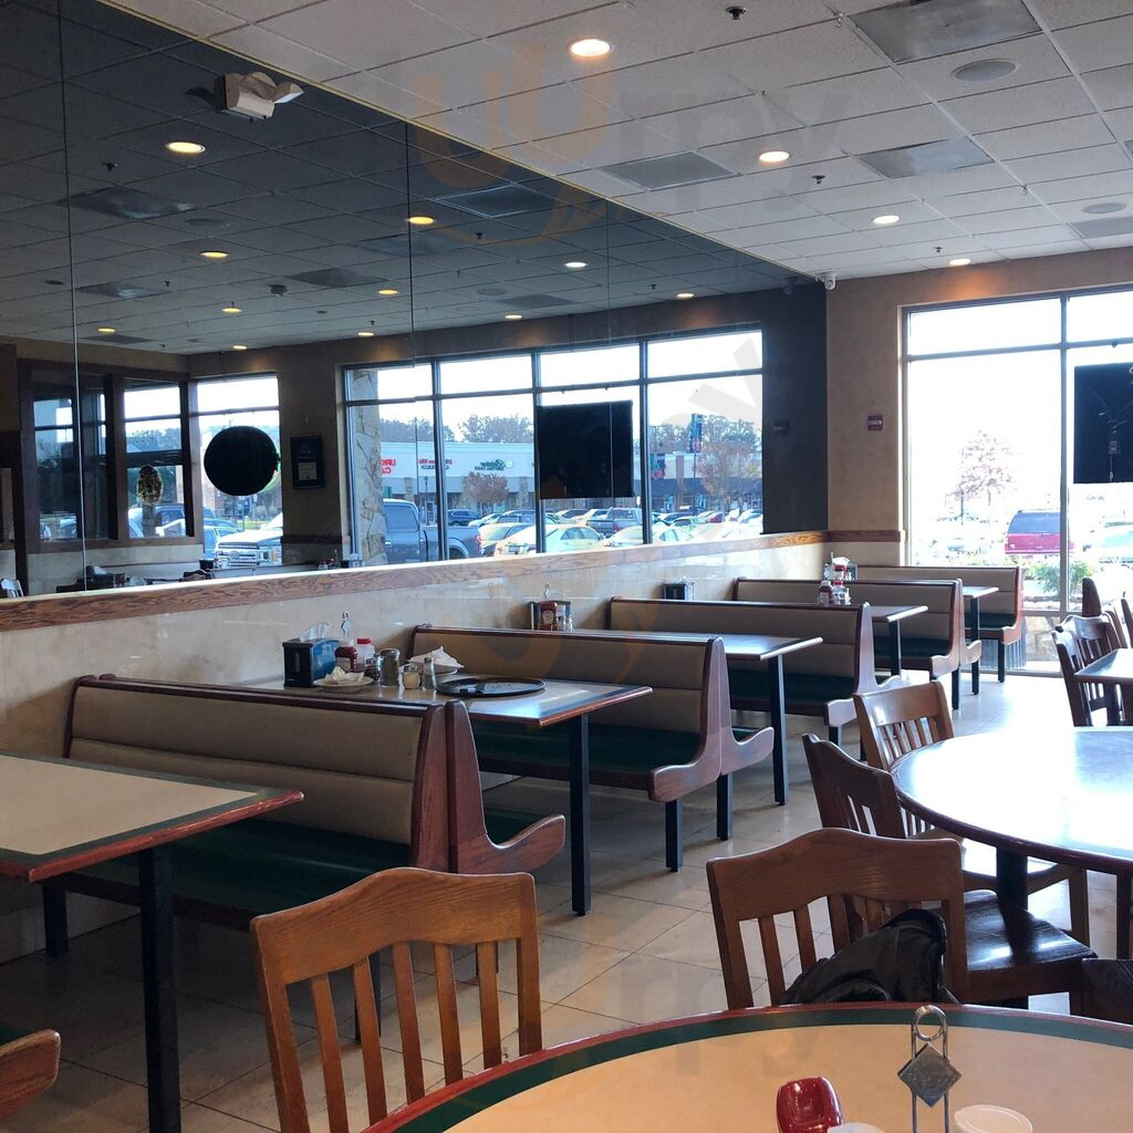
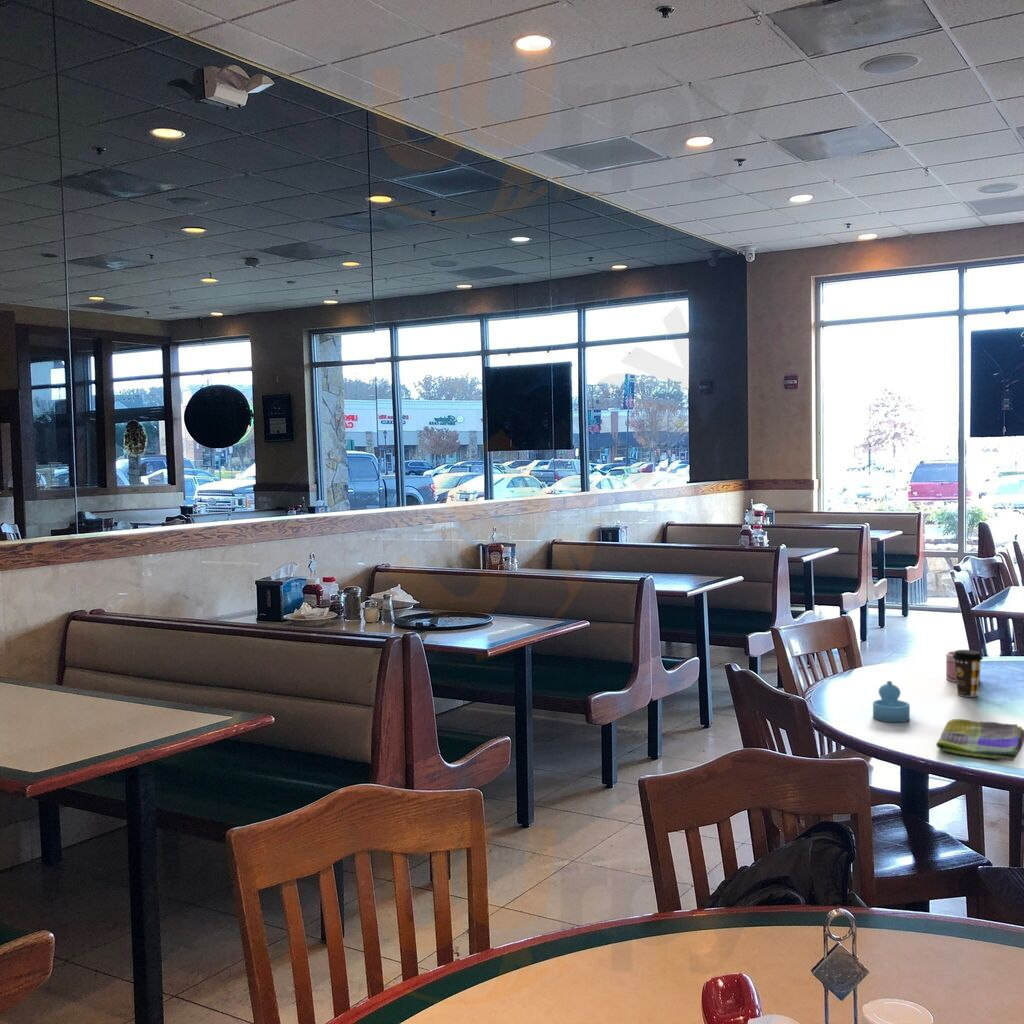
+ sugar dispenser [872,680,911,723]
+ dish towel [935,718,1024,762]
+ mug [945,650,981,683]
+ coffee cup [953,649,984,698]
